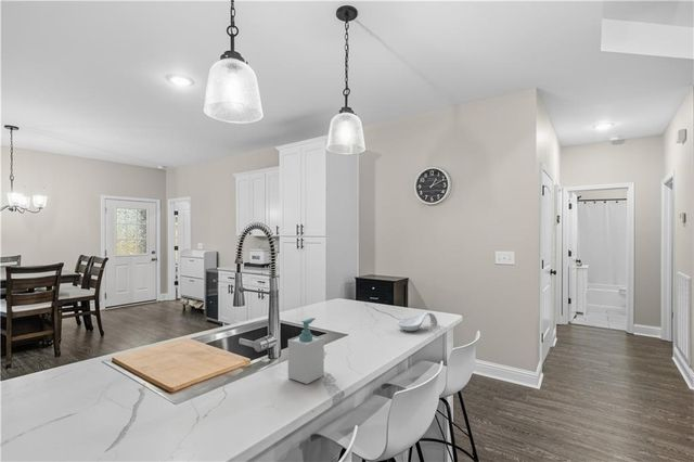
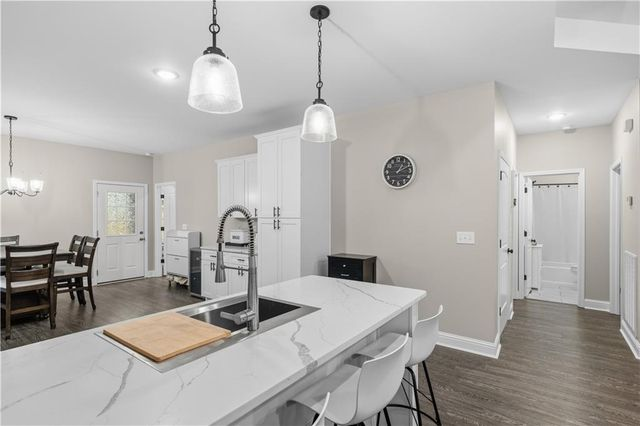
- spoon rest [397,310,439,332]
- soap bottle [287,317,325,385]
